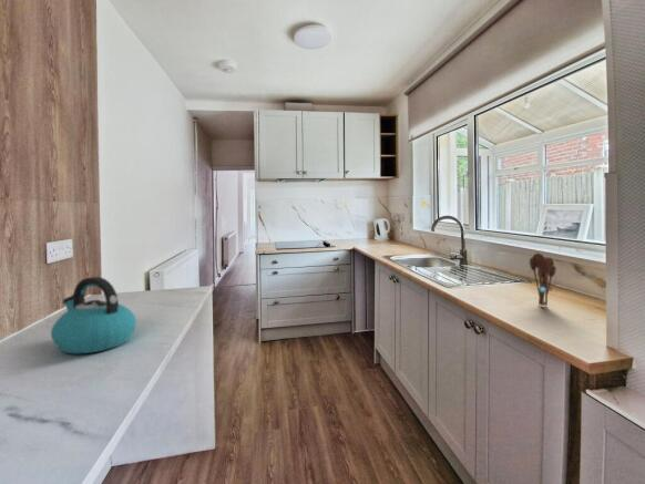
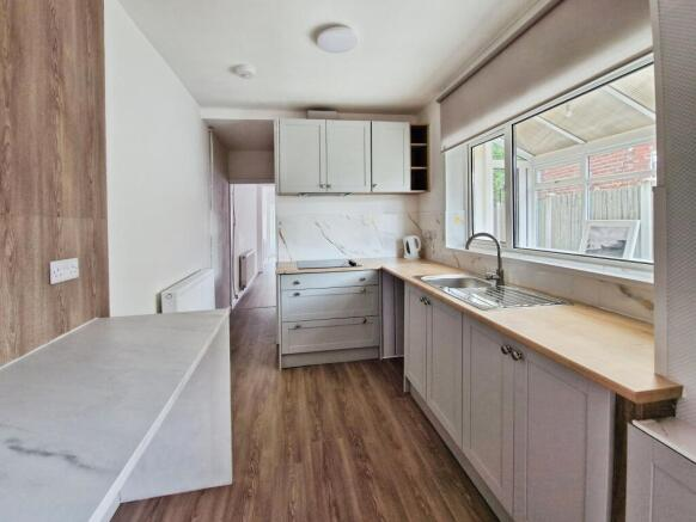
- kettle [50,276,137,354]
- utensil holder [529,251,557,307]
